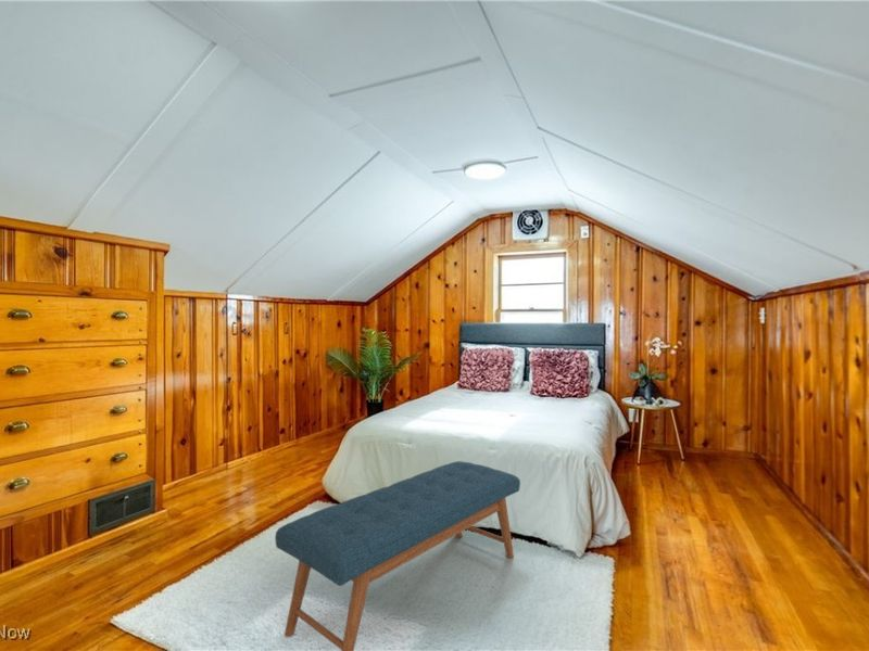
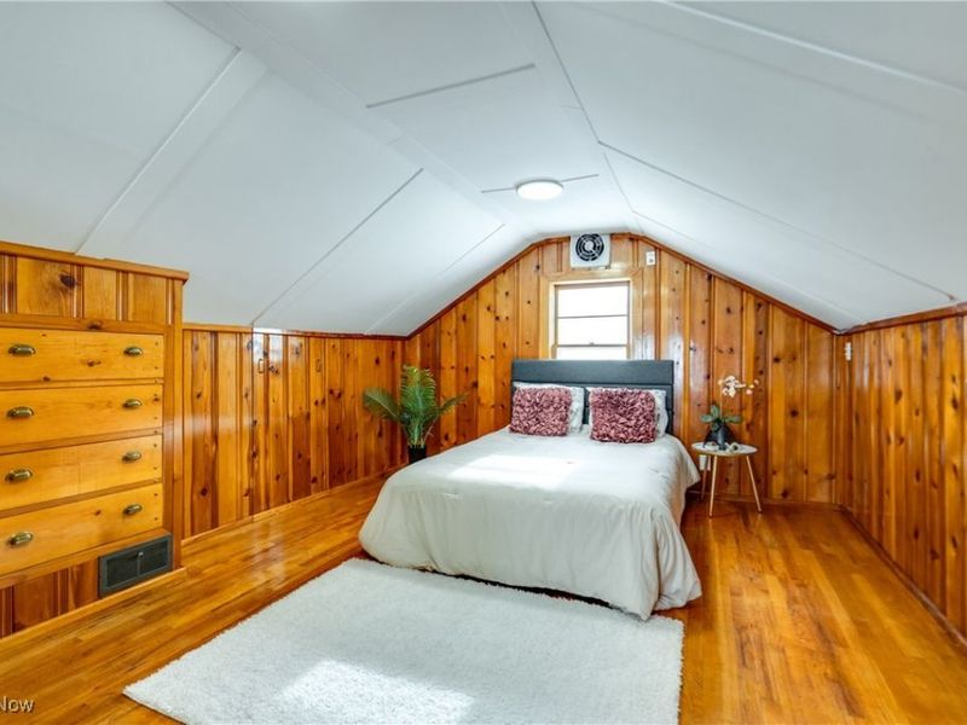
- bench [275,460,521,651]
